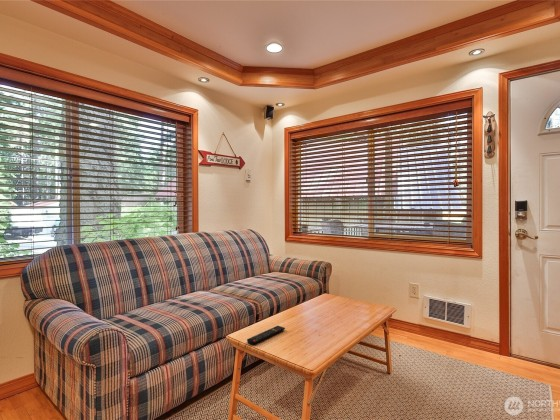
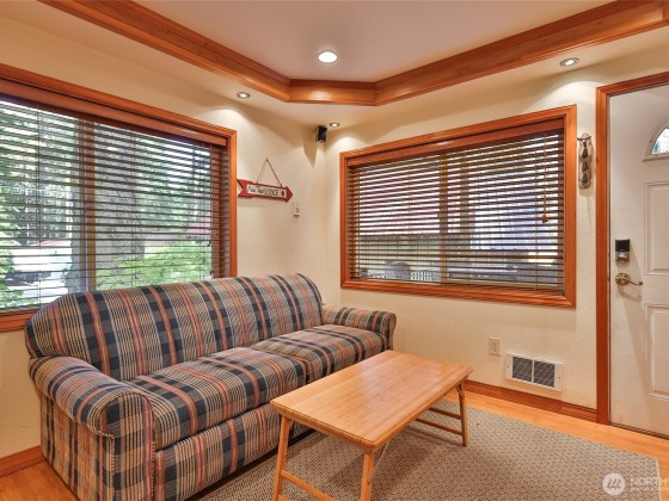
- remote control [246,325,286,345]
